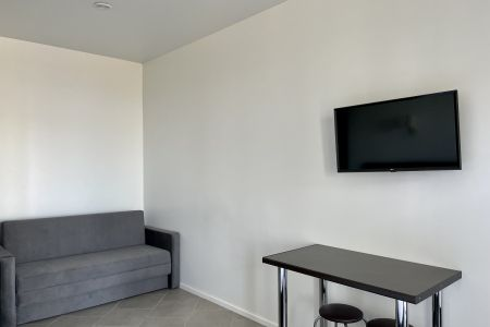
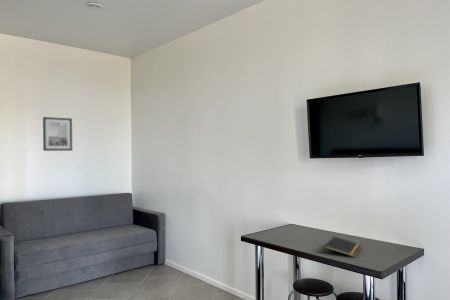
+ notepad [323,236,362,258]
+ wall art [42,116,73,152]
